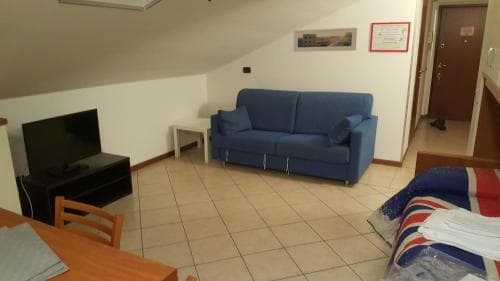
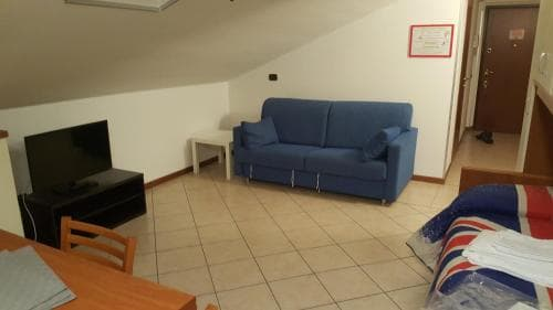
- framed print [293,27,358,53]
